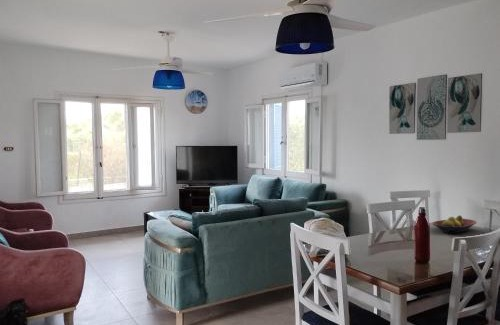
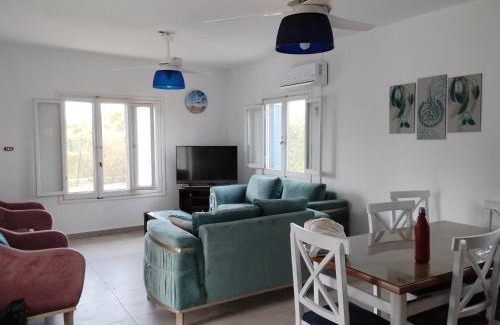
- fruit bowl [432,214,477,234]
